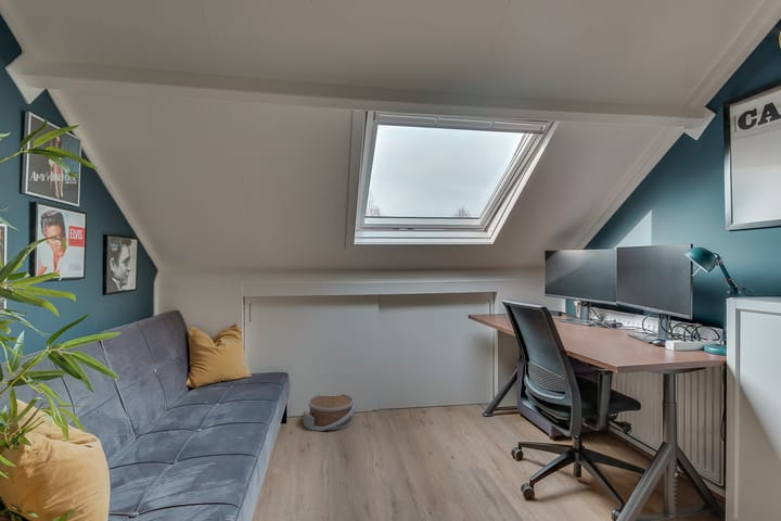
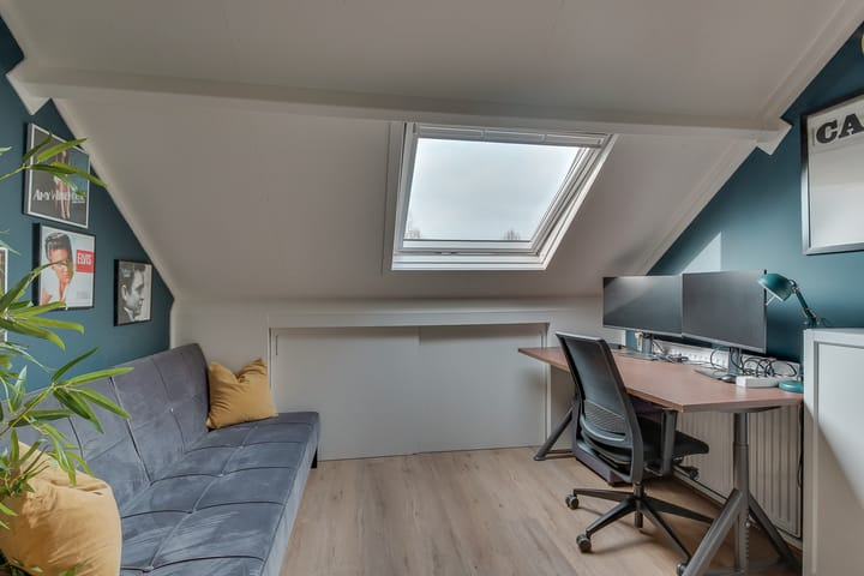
- basket [303,393,358,432]
